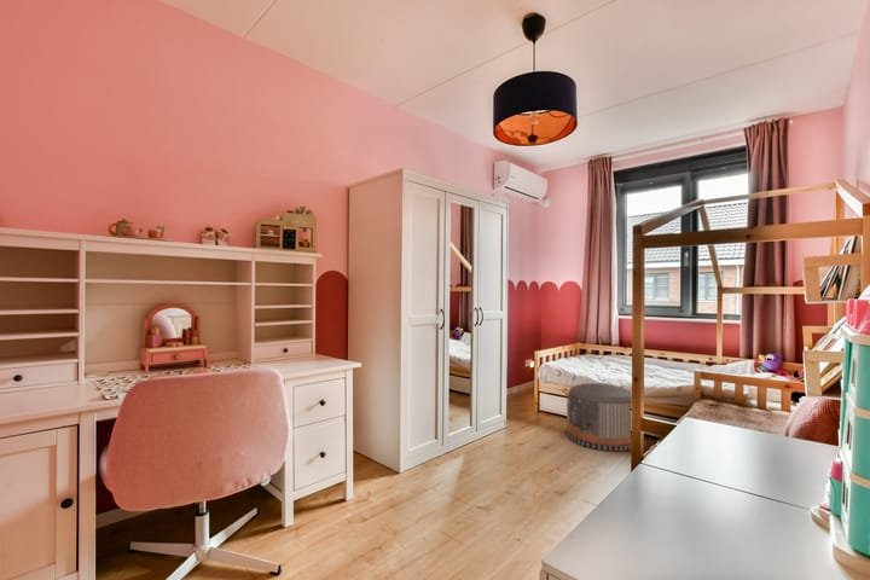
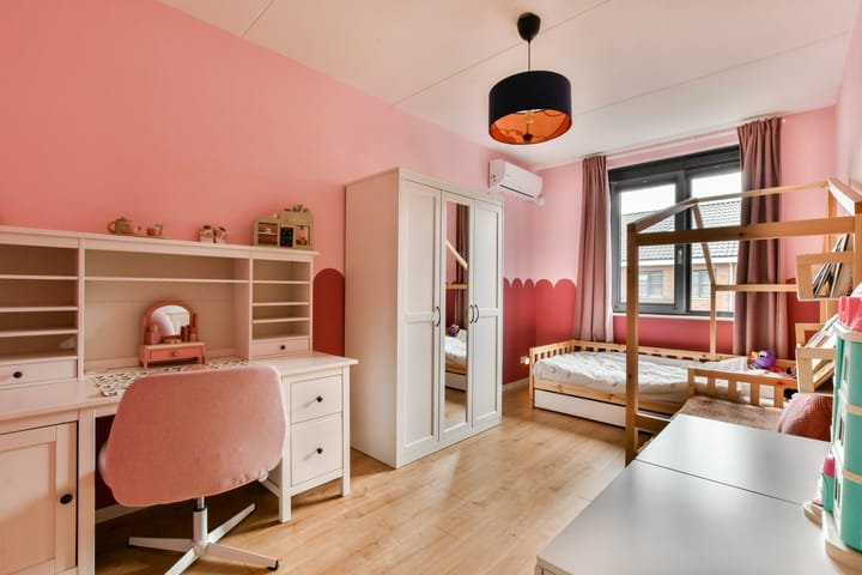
- pouf [566,382,632,452]
